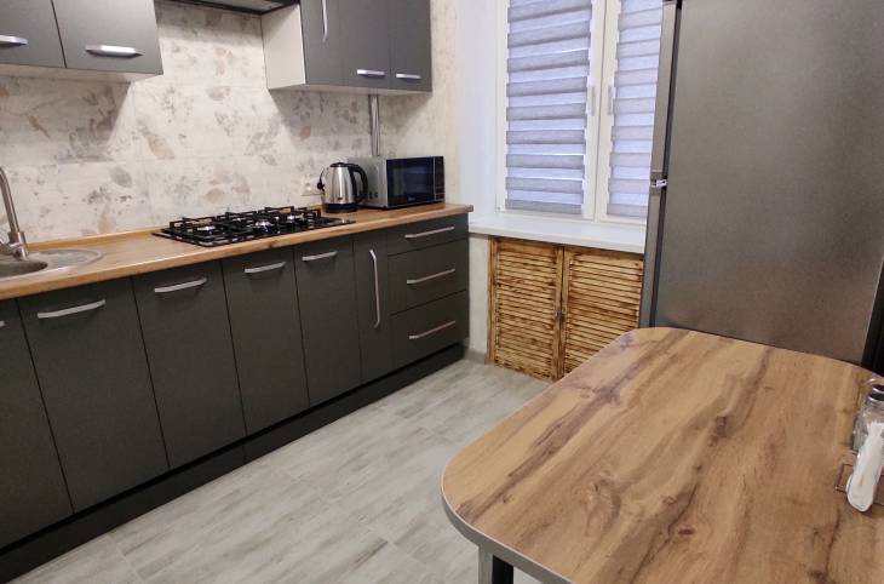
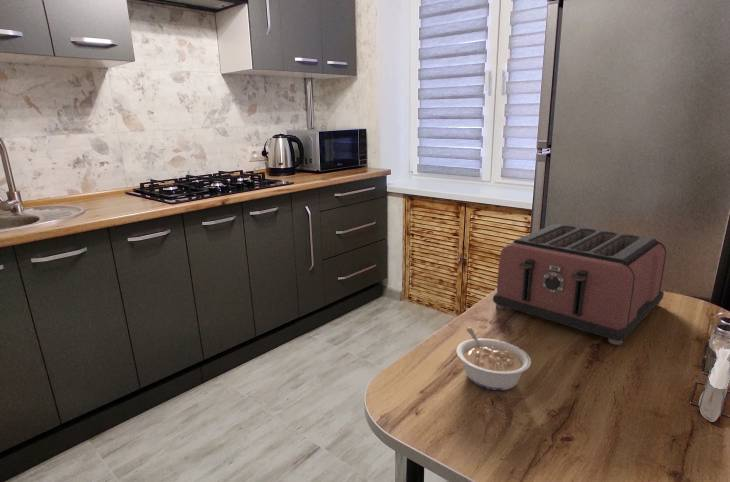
+ legume [455,327,532,391]
+ toaster [492,223,668,346]
